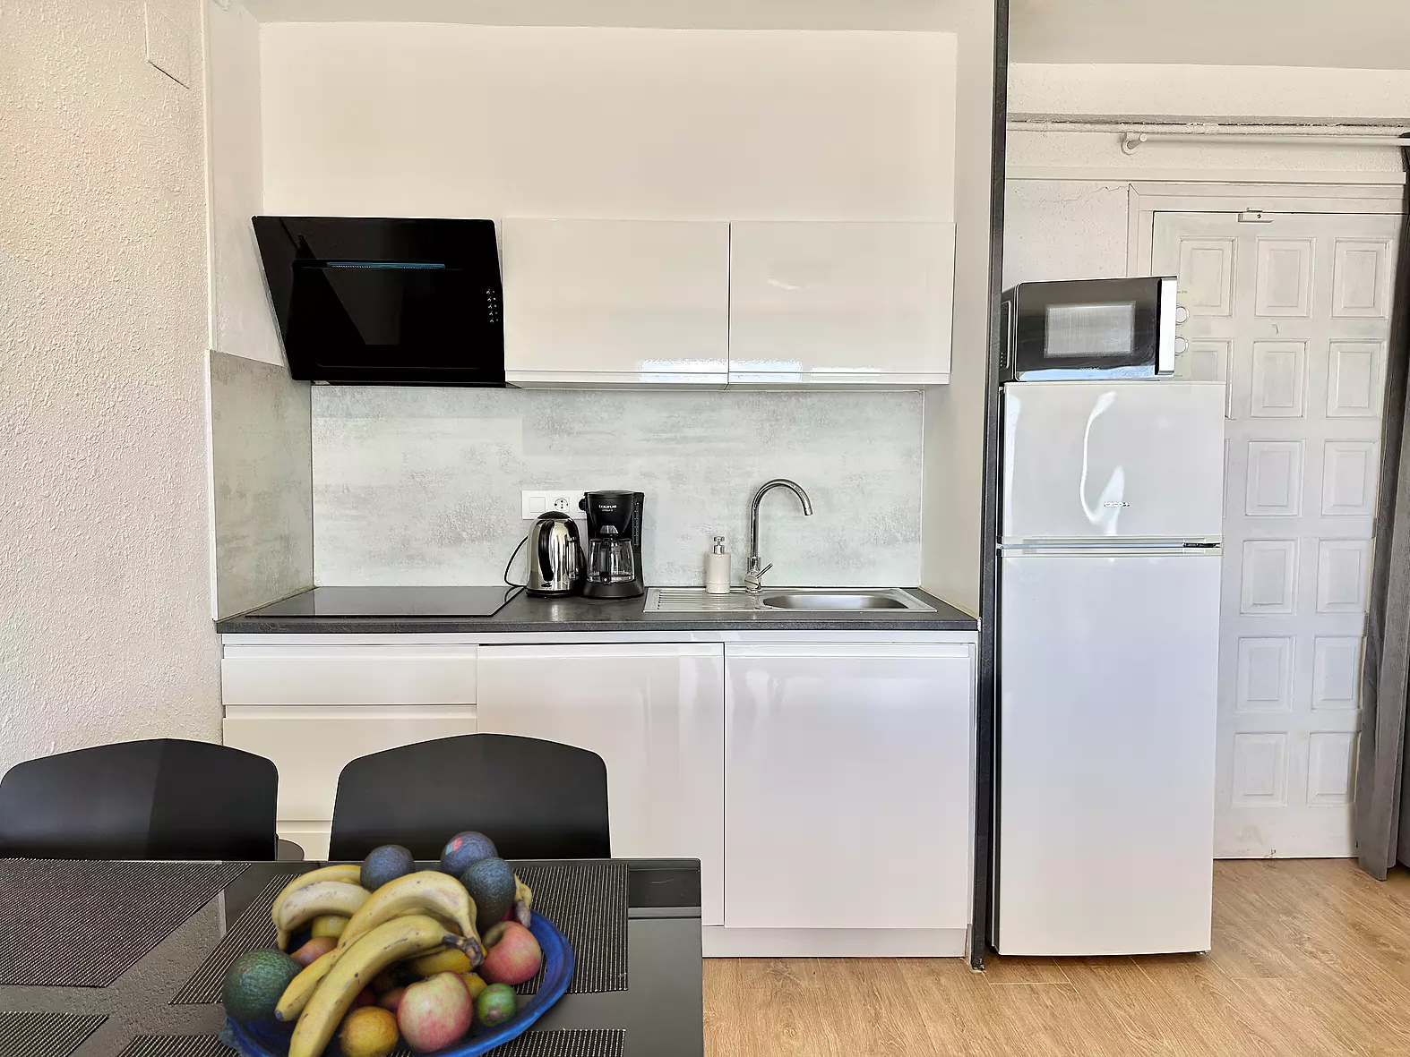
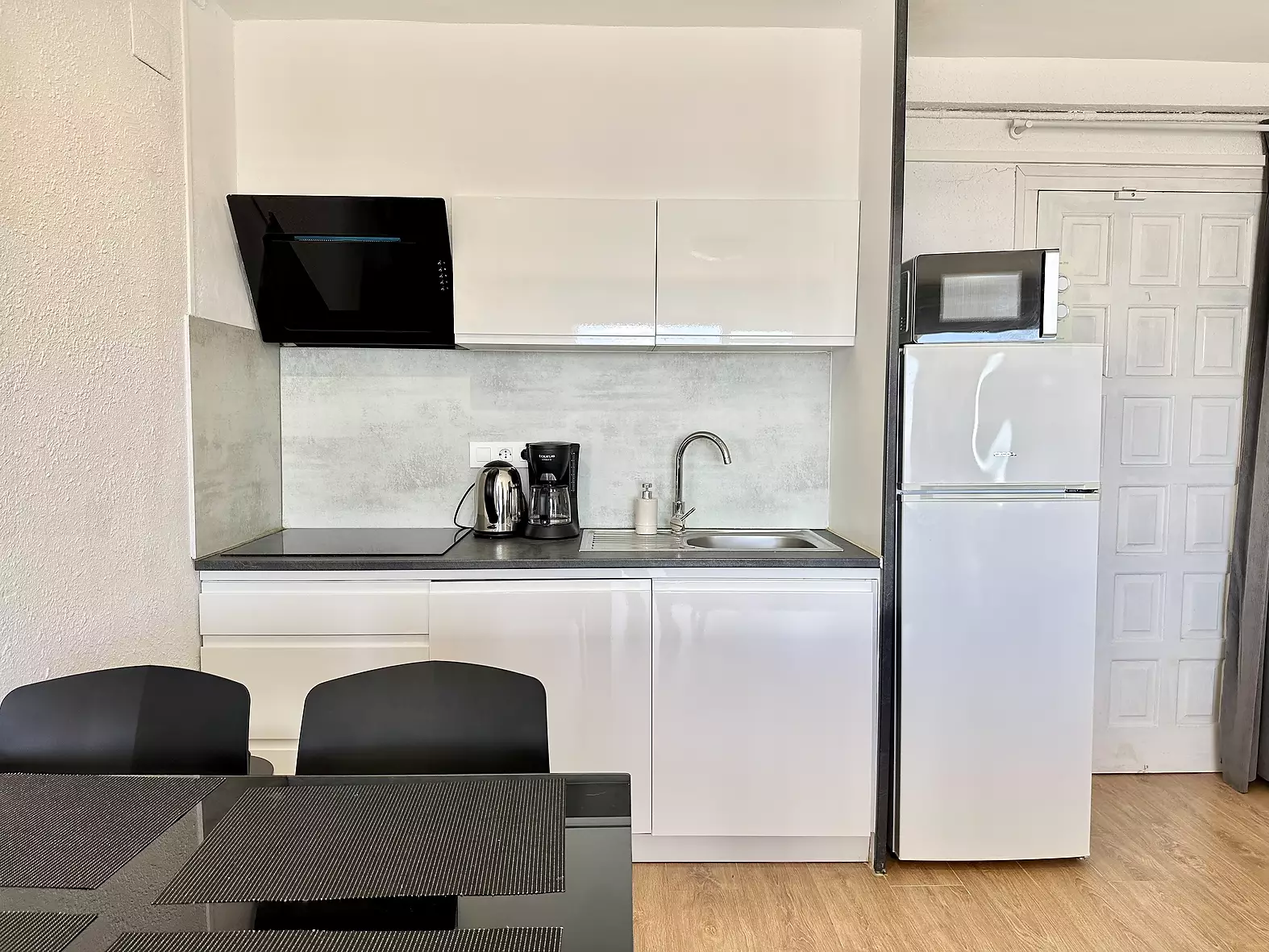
- fruit bowl [216,830,576,1057]
